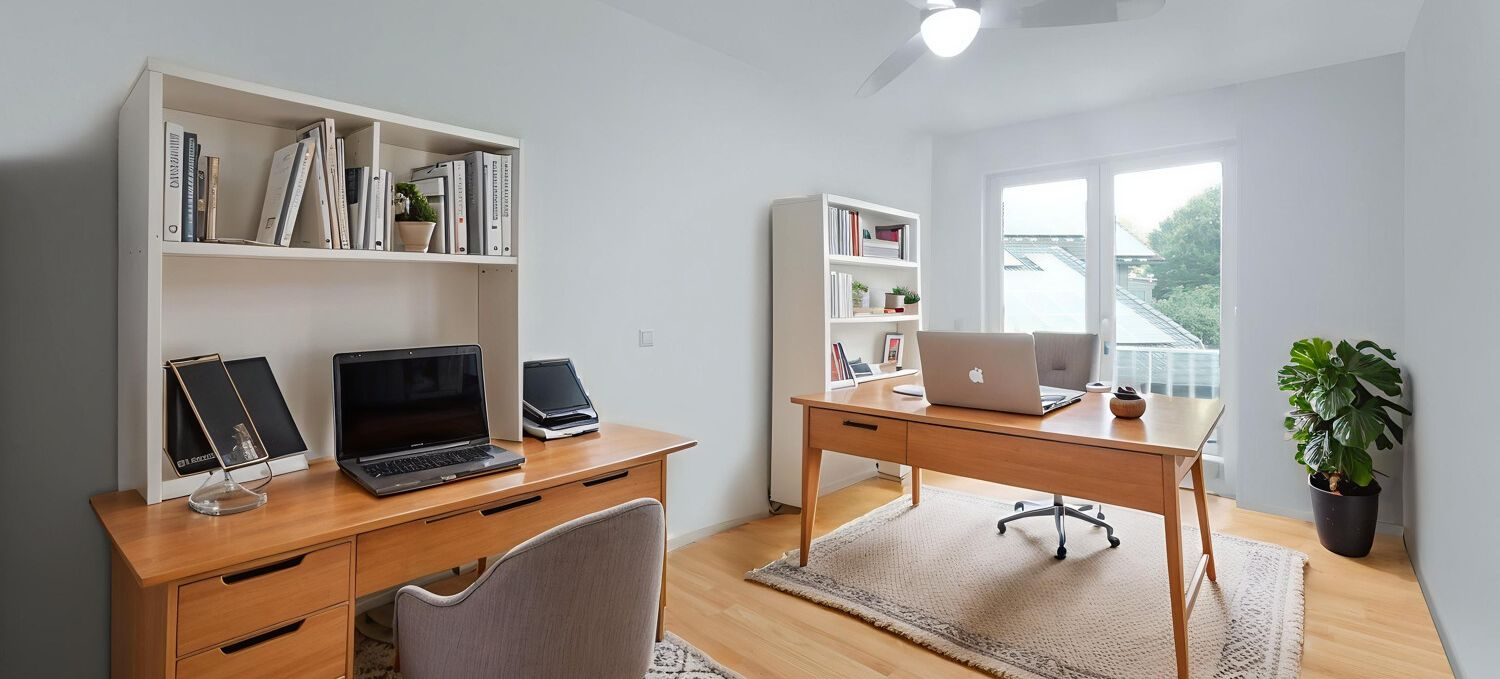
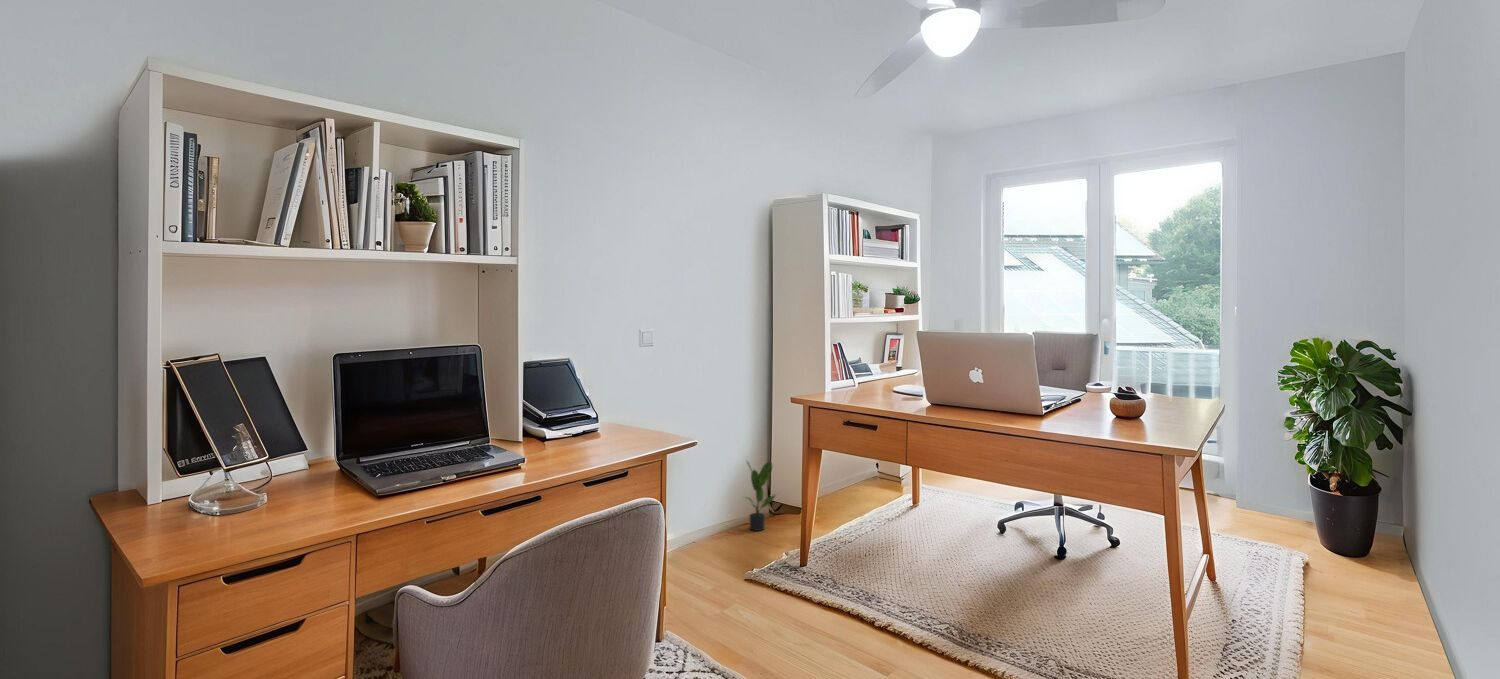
+ potted plant [741,459,781,532]
